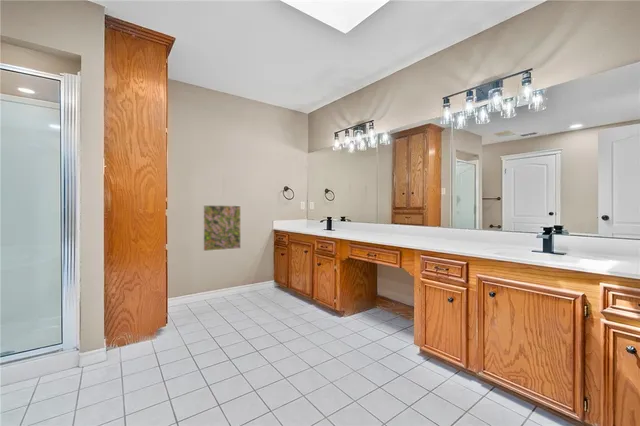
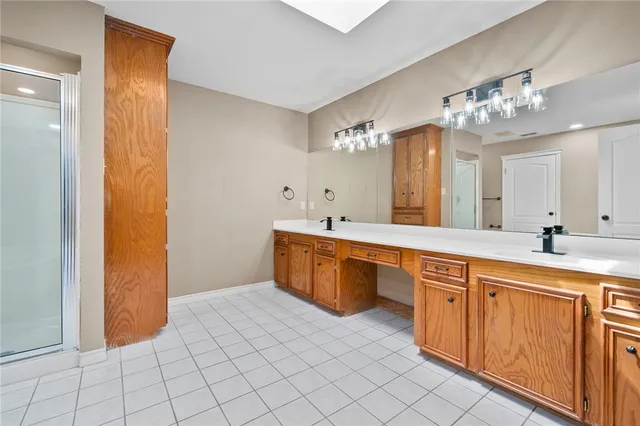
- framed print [202,204,242,252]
